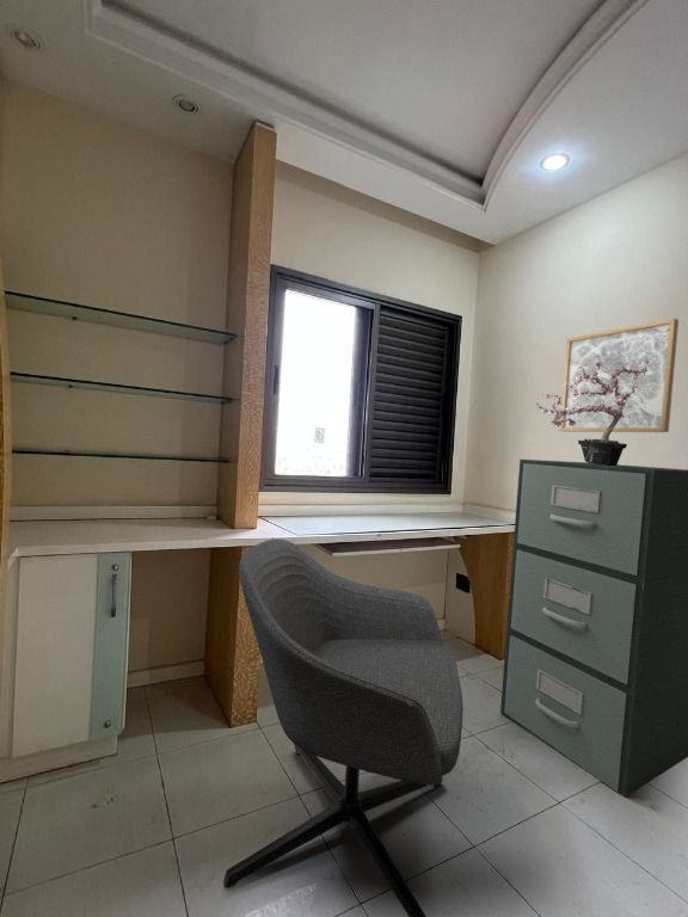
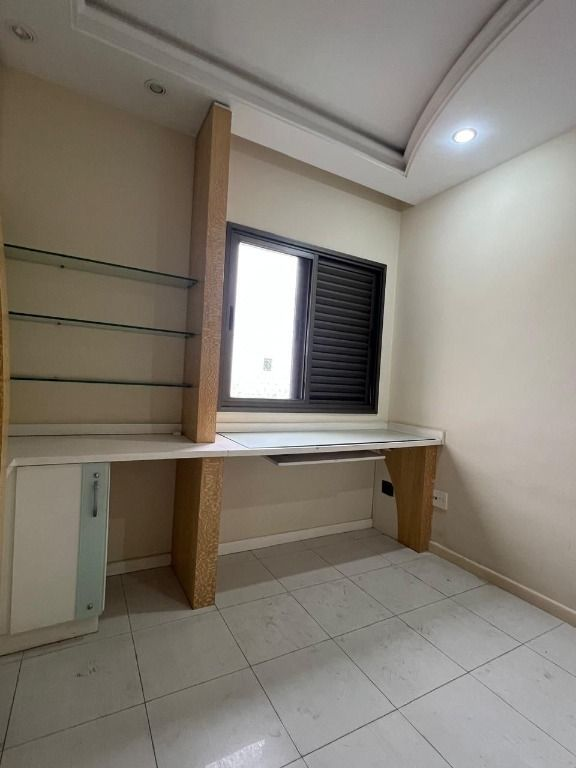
- potted plant [535,359,652,466]
- chair [222,537,463,917]
- filing cabinet [499,458,688,799]
- wall art [559,318,680,433]
